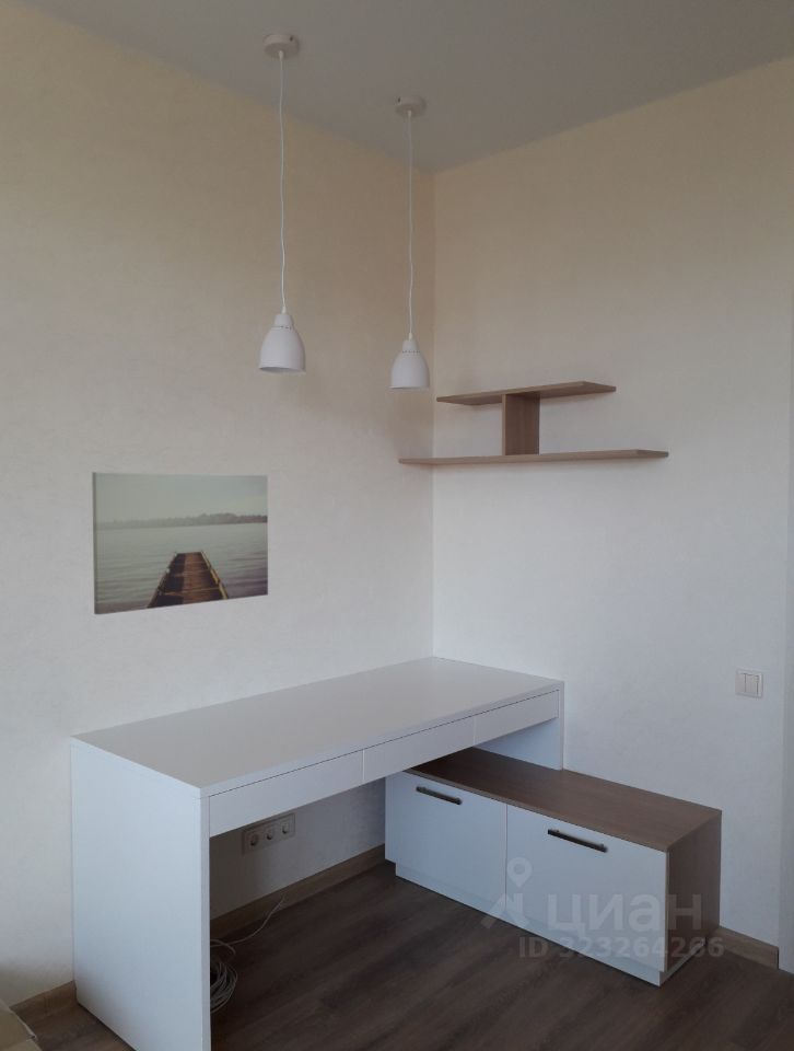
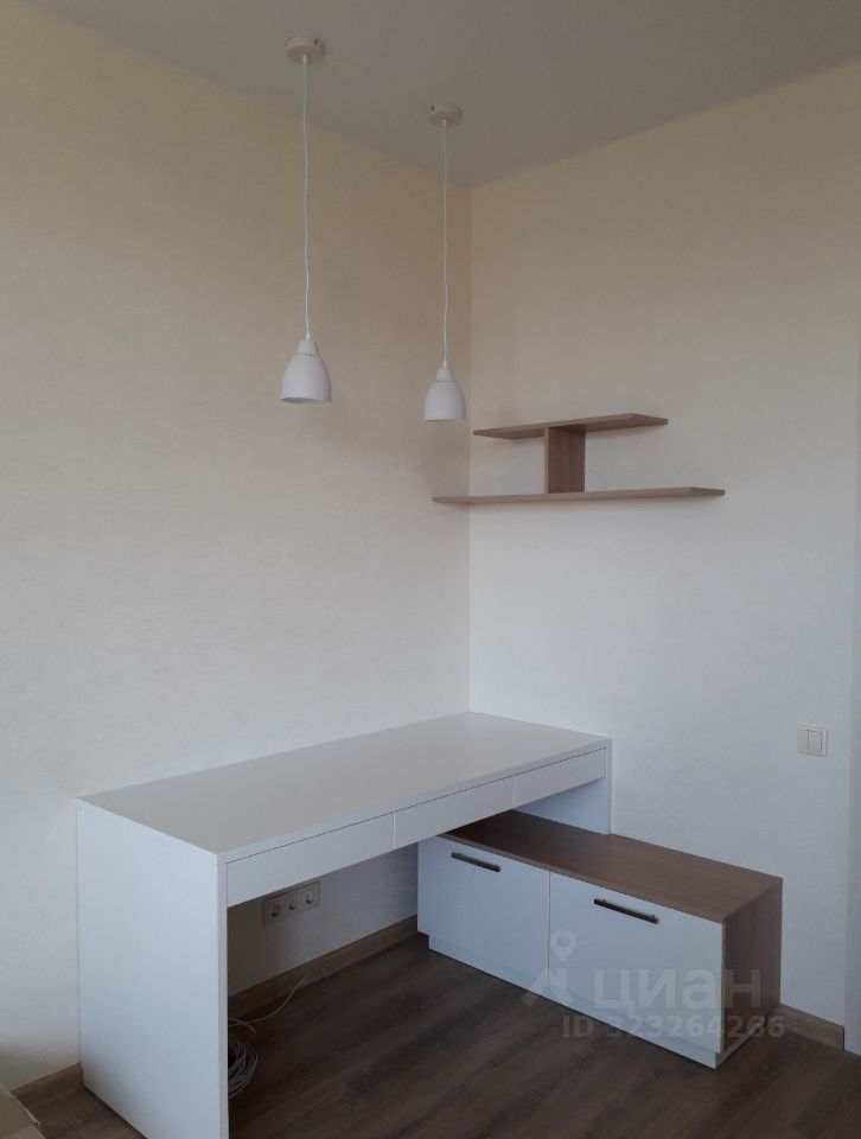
- wall art [91,471,269,616]
